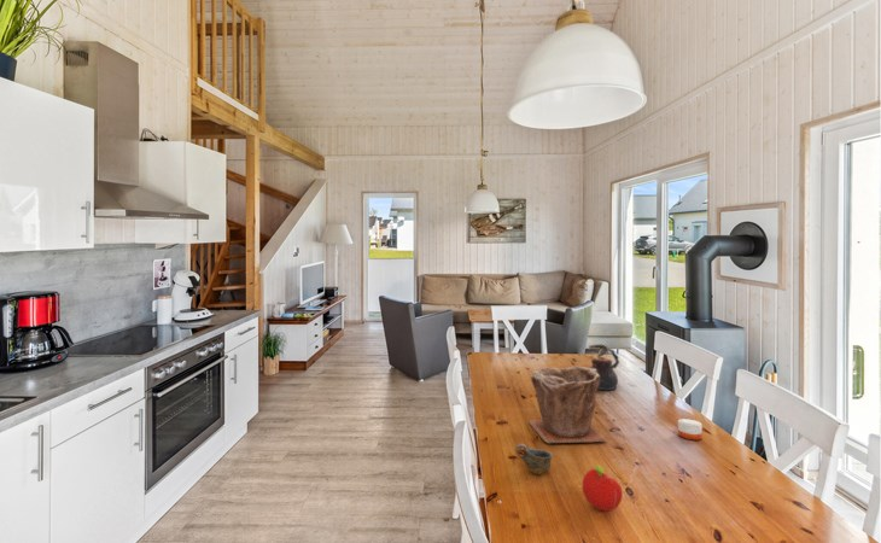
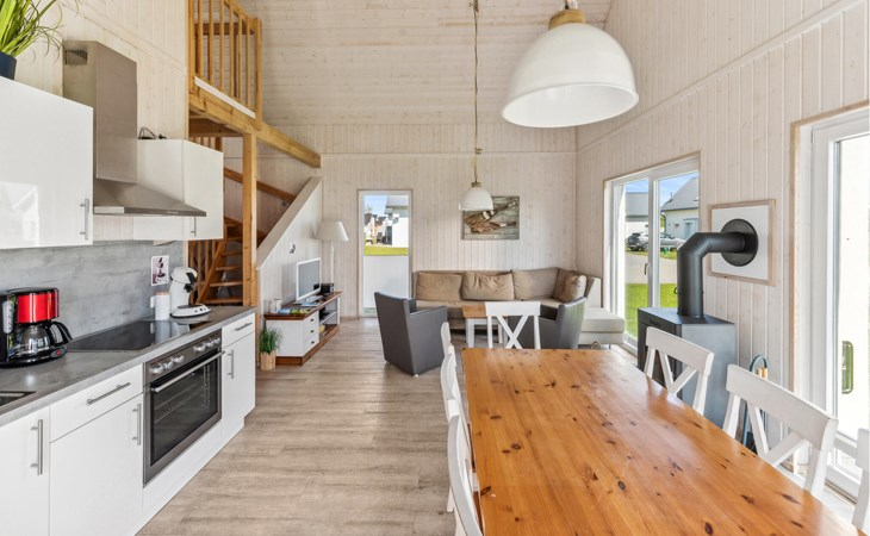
- candle [677,418,702,442]
- plant pot [529,366,608,444]
- fruit [582,463,624,513]
- teapot [588,344,620,391]
- cup [514,442,554,475]
